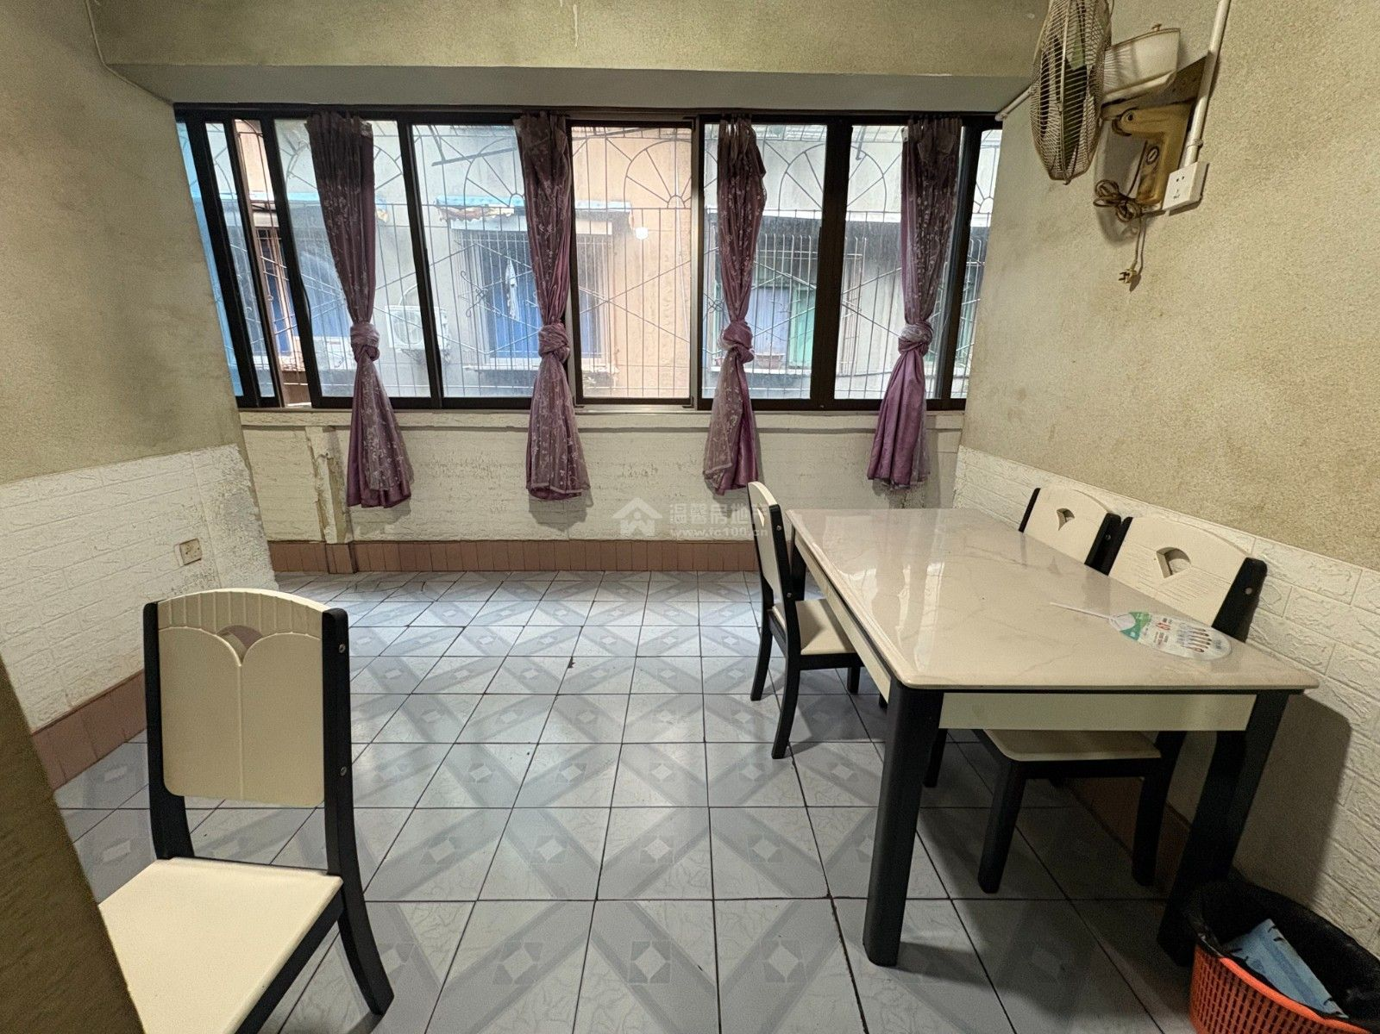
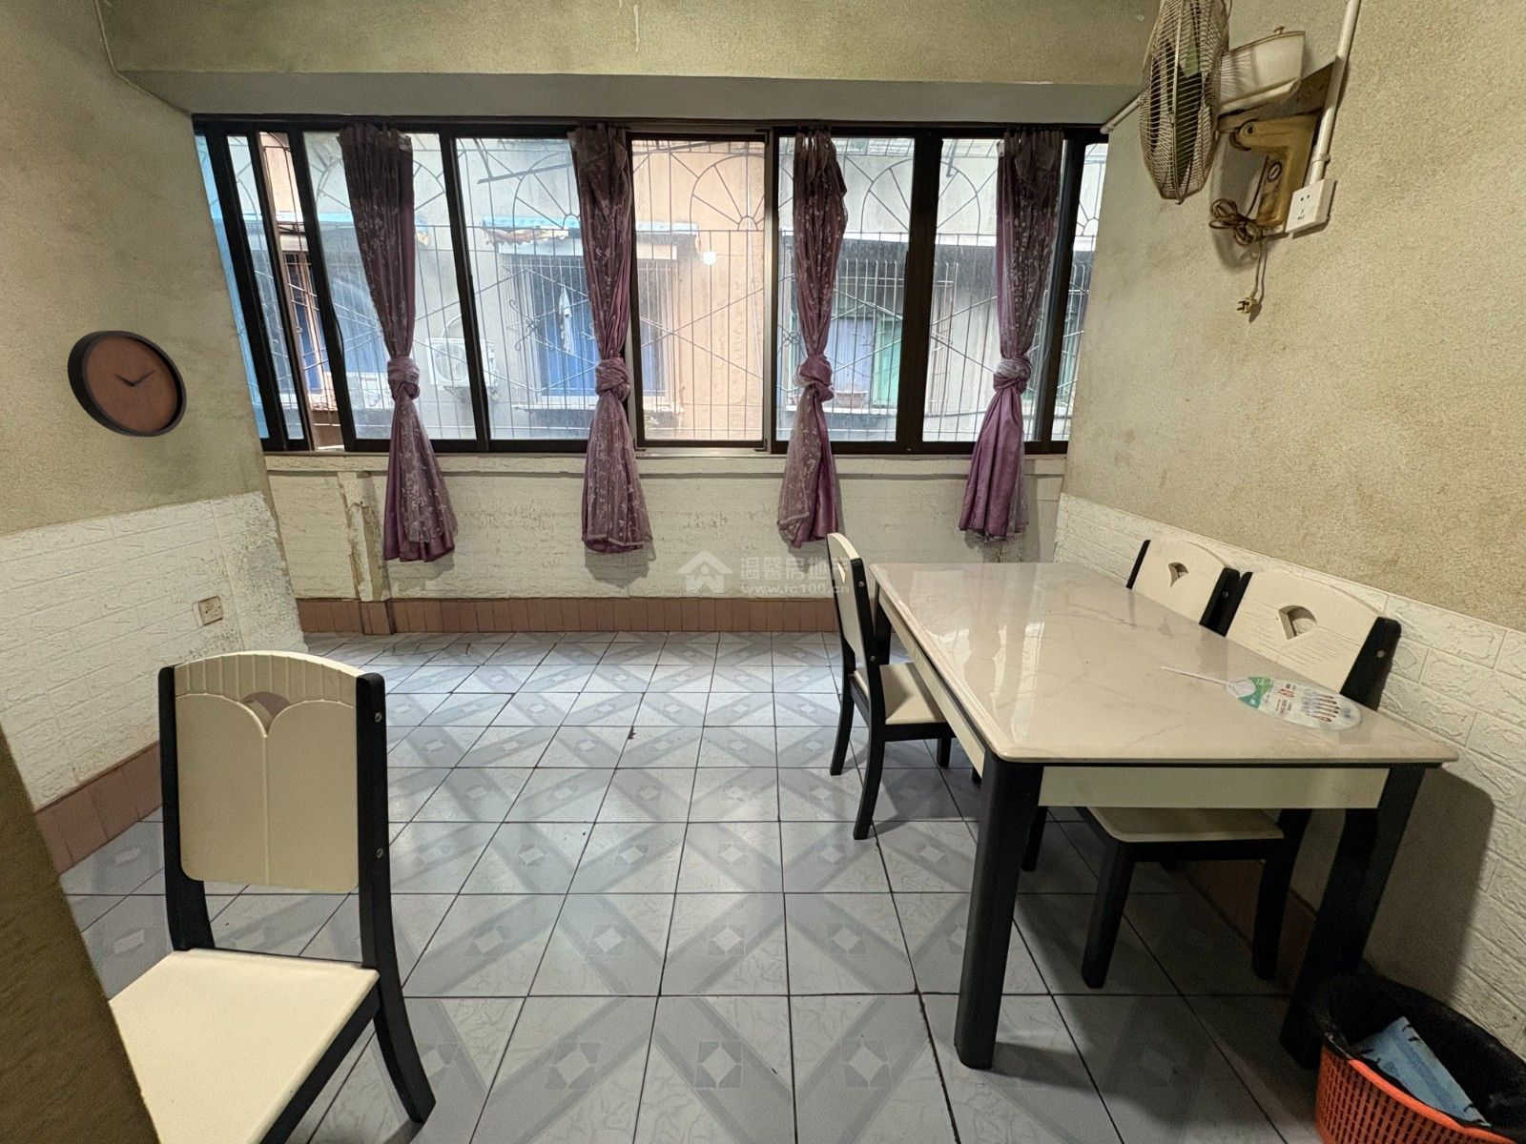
+ clock [67,329,187,437]
